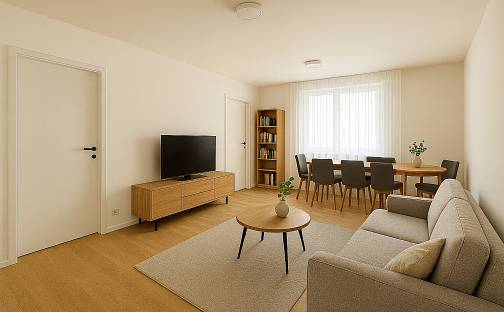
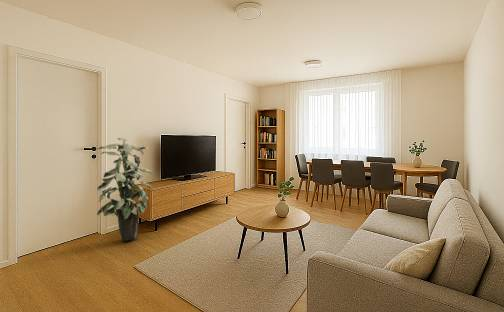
+ indoor plant [96,137,154,242]
